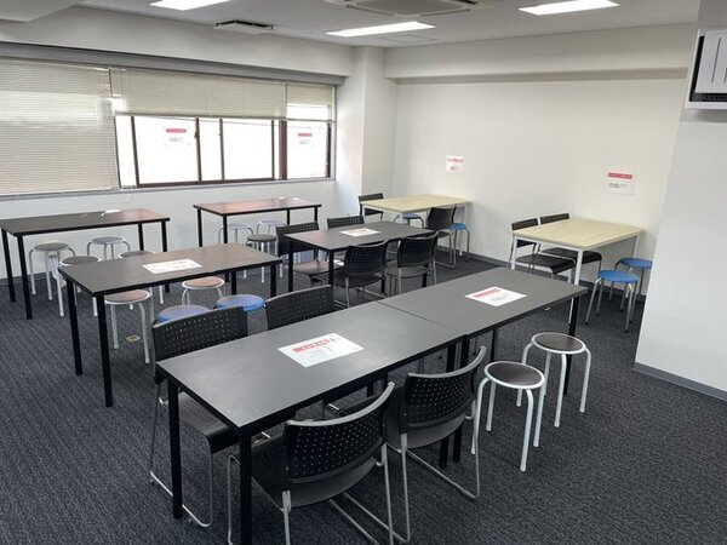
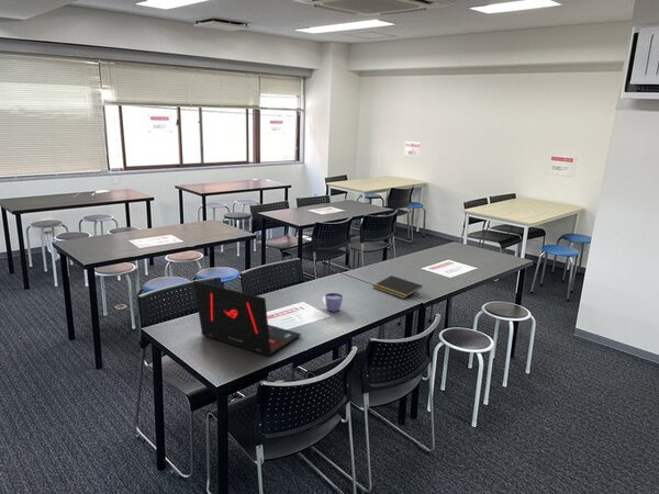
+ cup [322,292,344,313]
+ laptop [192,280,302,357]
+ notepad [372,274,423,300]
